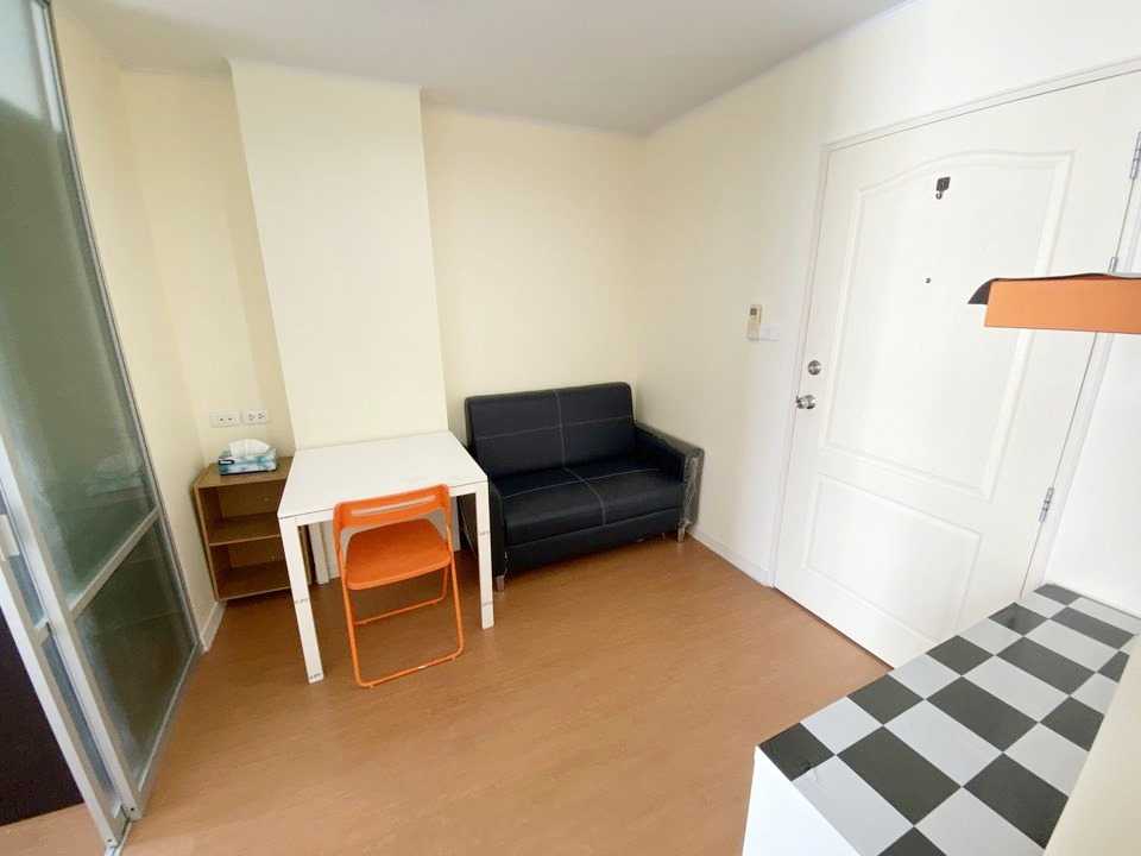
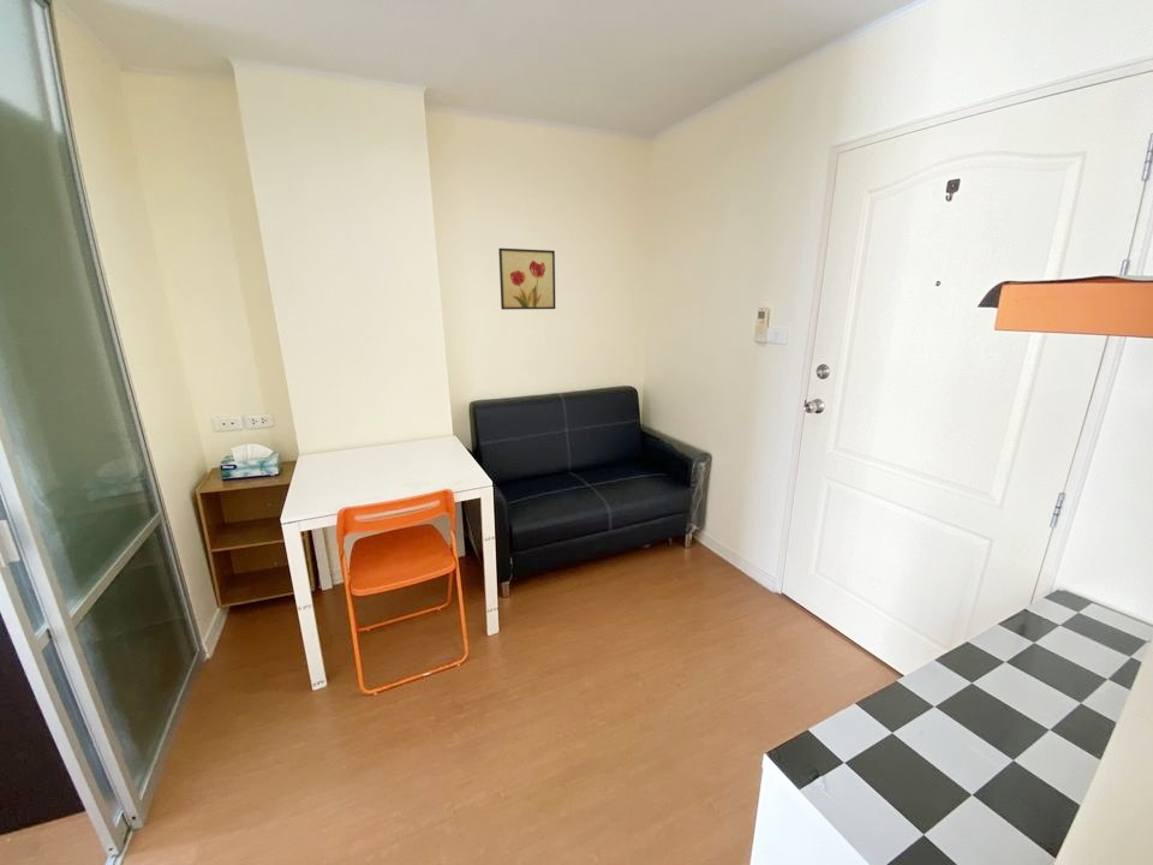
+ wall art [497,247,556,311]
